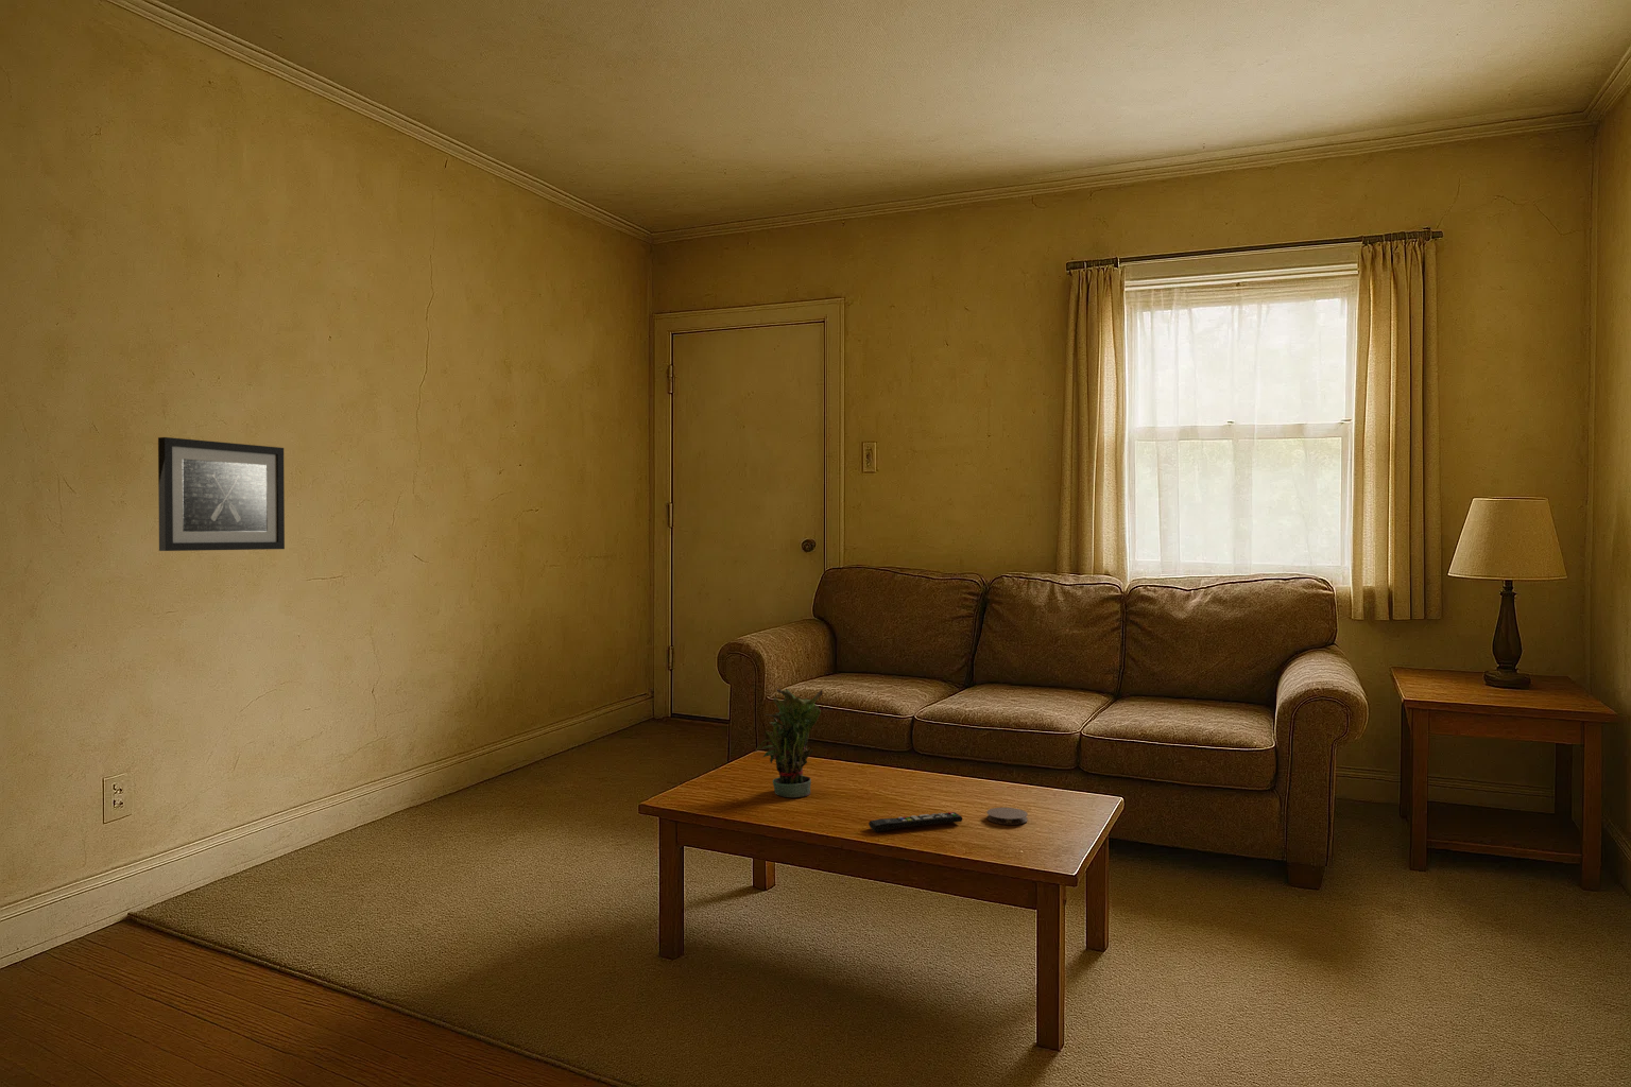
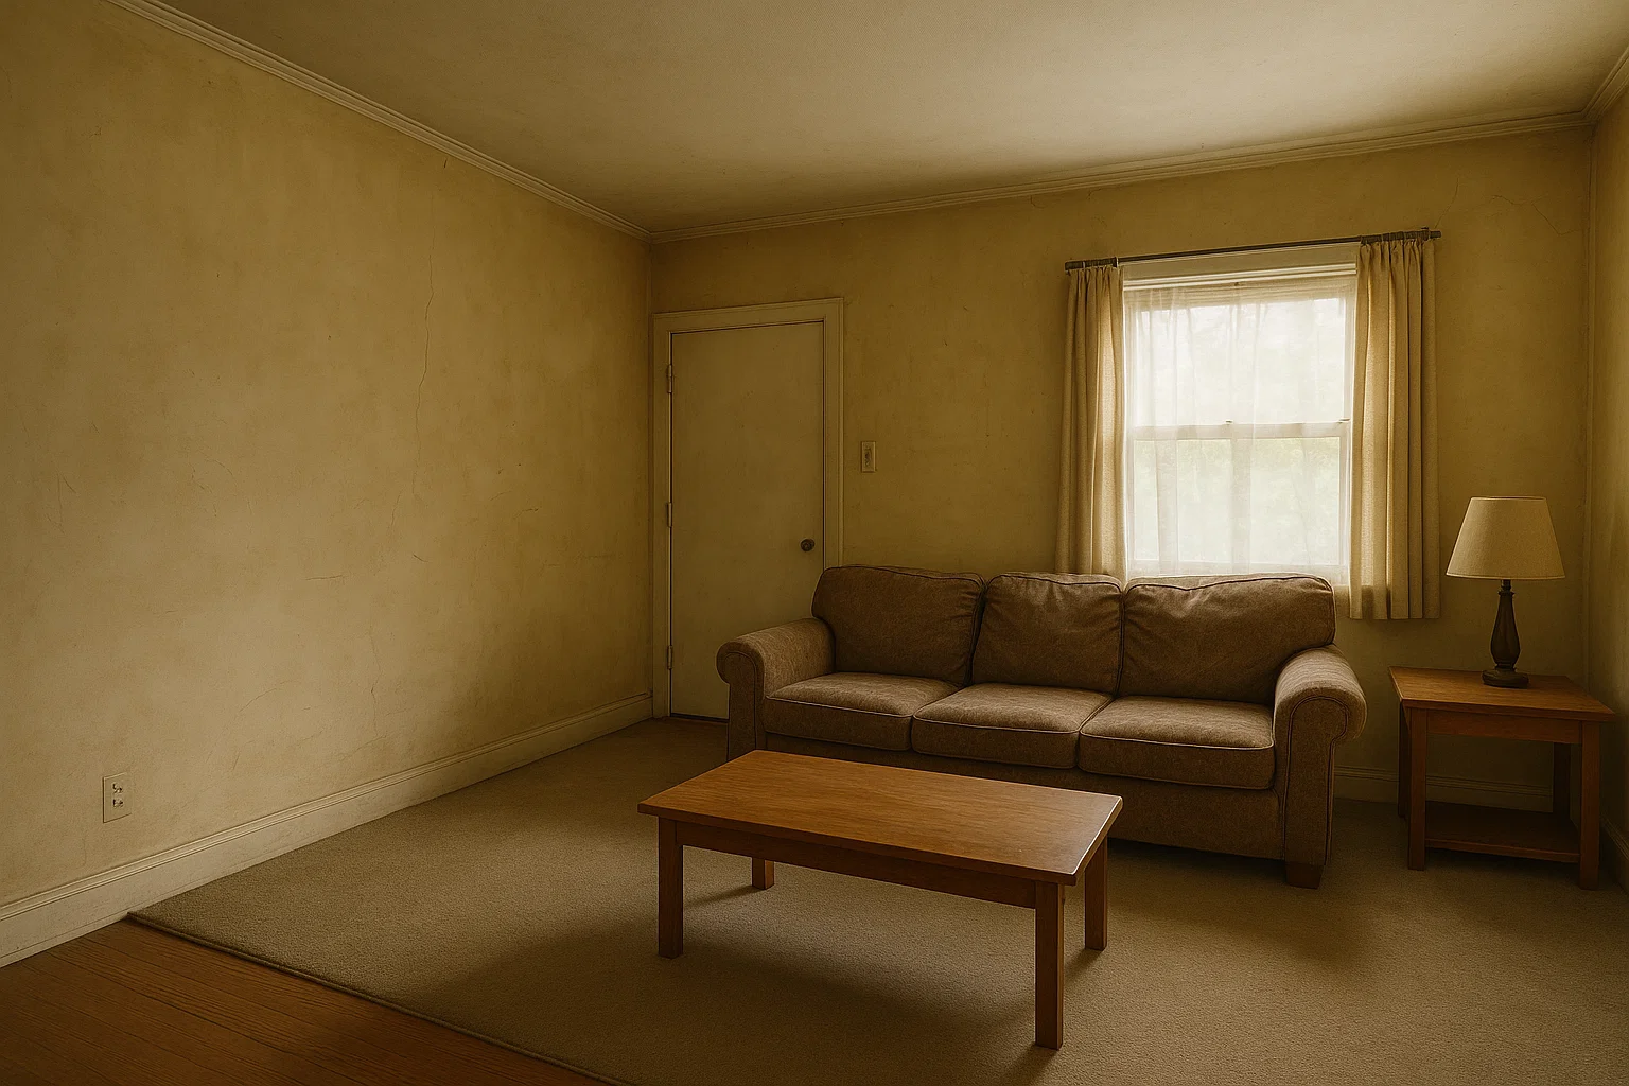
- wall art [158,437,285,552]
- potted plant [752,688,823,798]
- remote control [868,812,965,833]
- coaster [985,807,1029,826]
